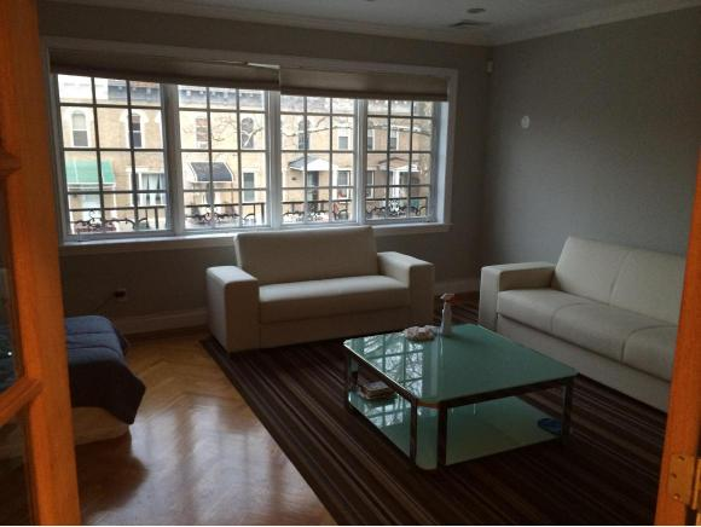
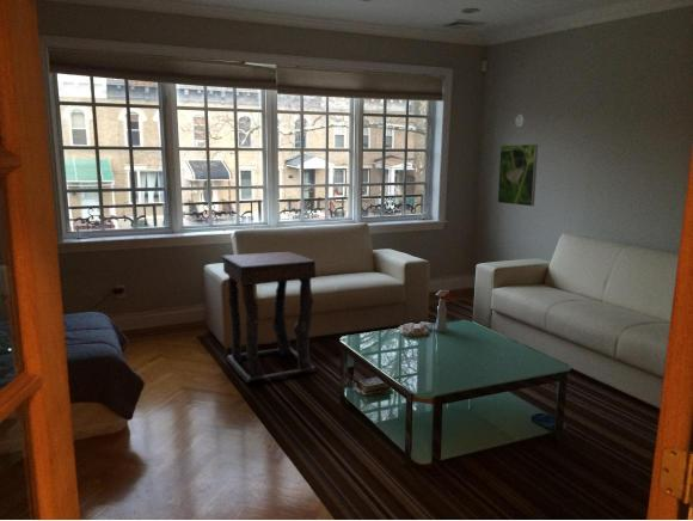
+ side table [220,251,318,384]
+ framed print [497,143,539,207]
